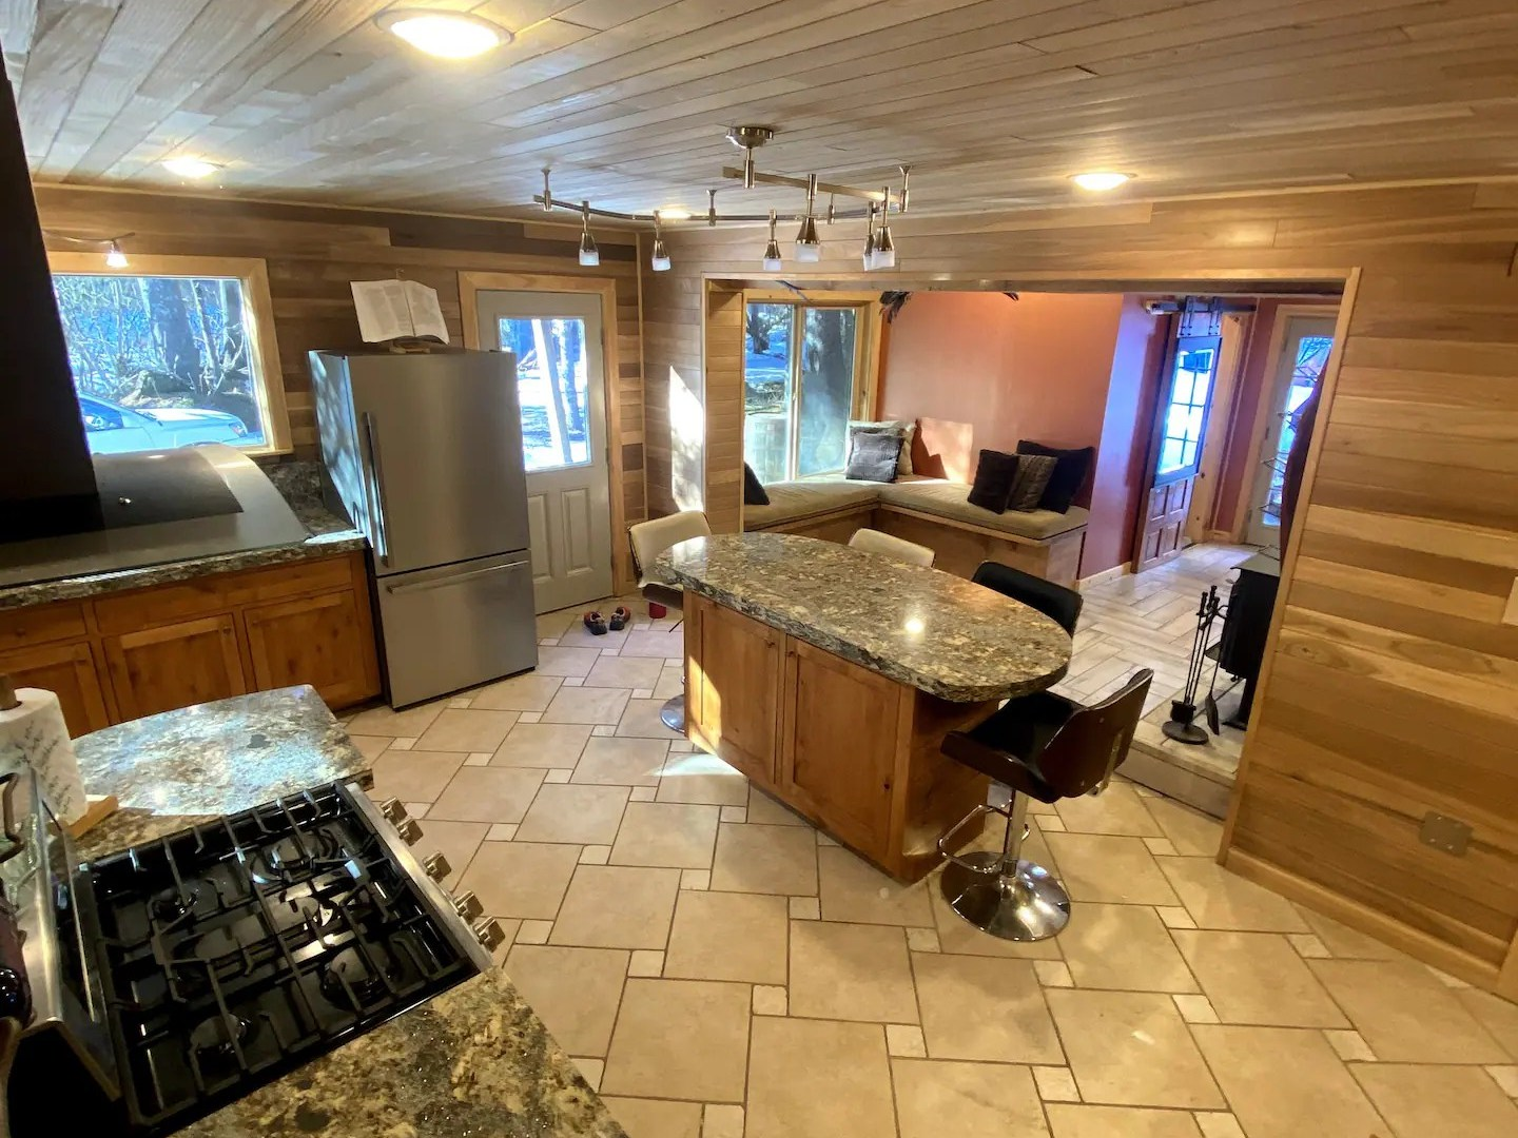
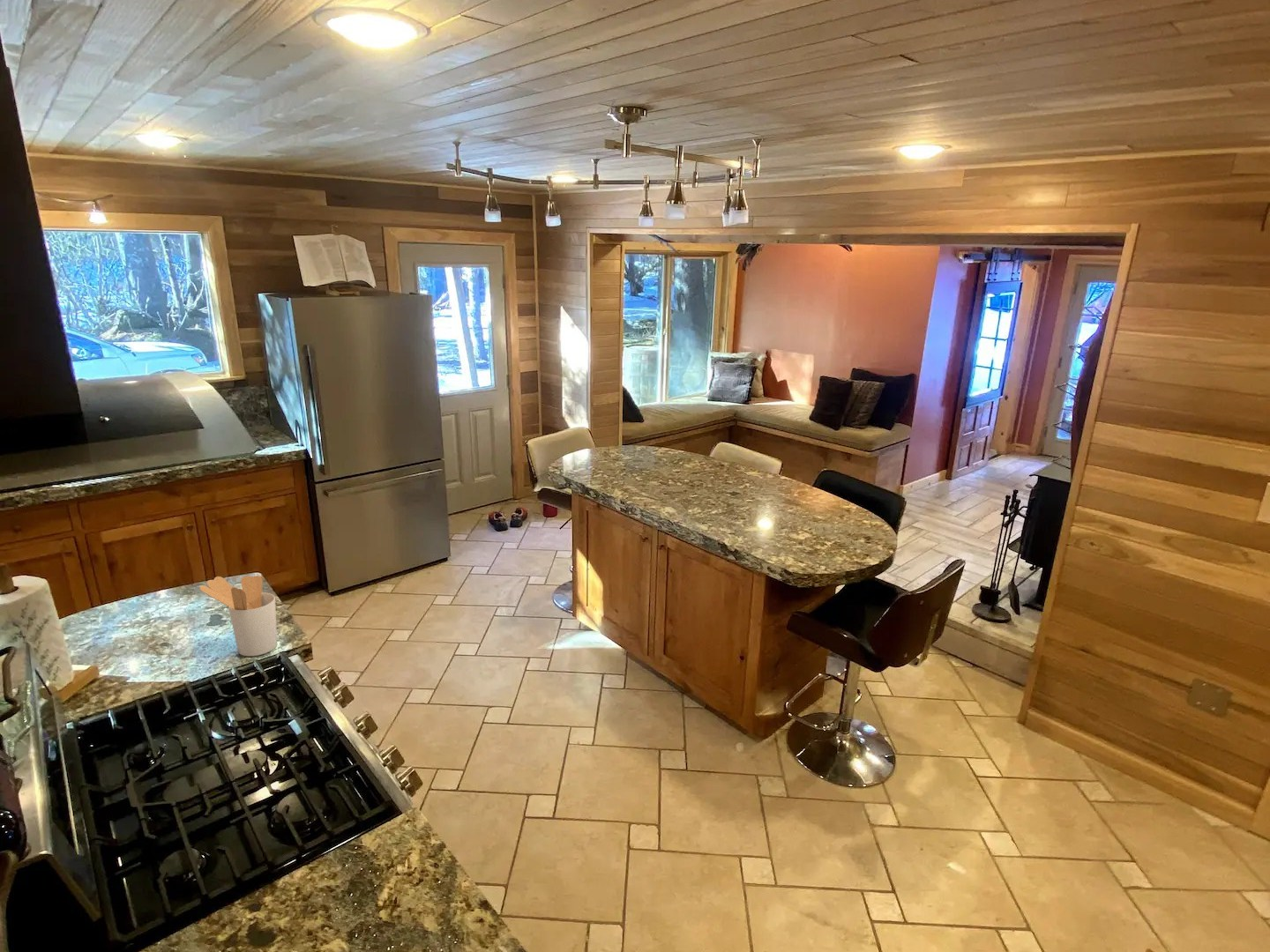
+ utensil holder [198,575,278,657]
